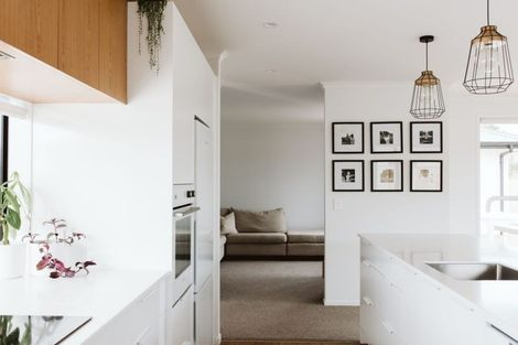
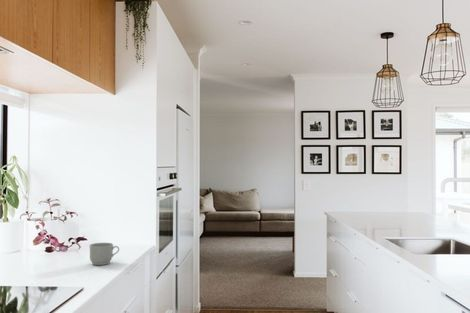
+ mug [89,242,120,266]
